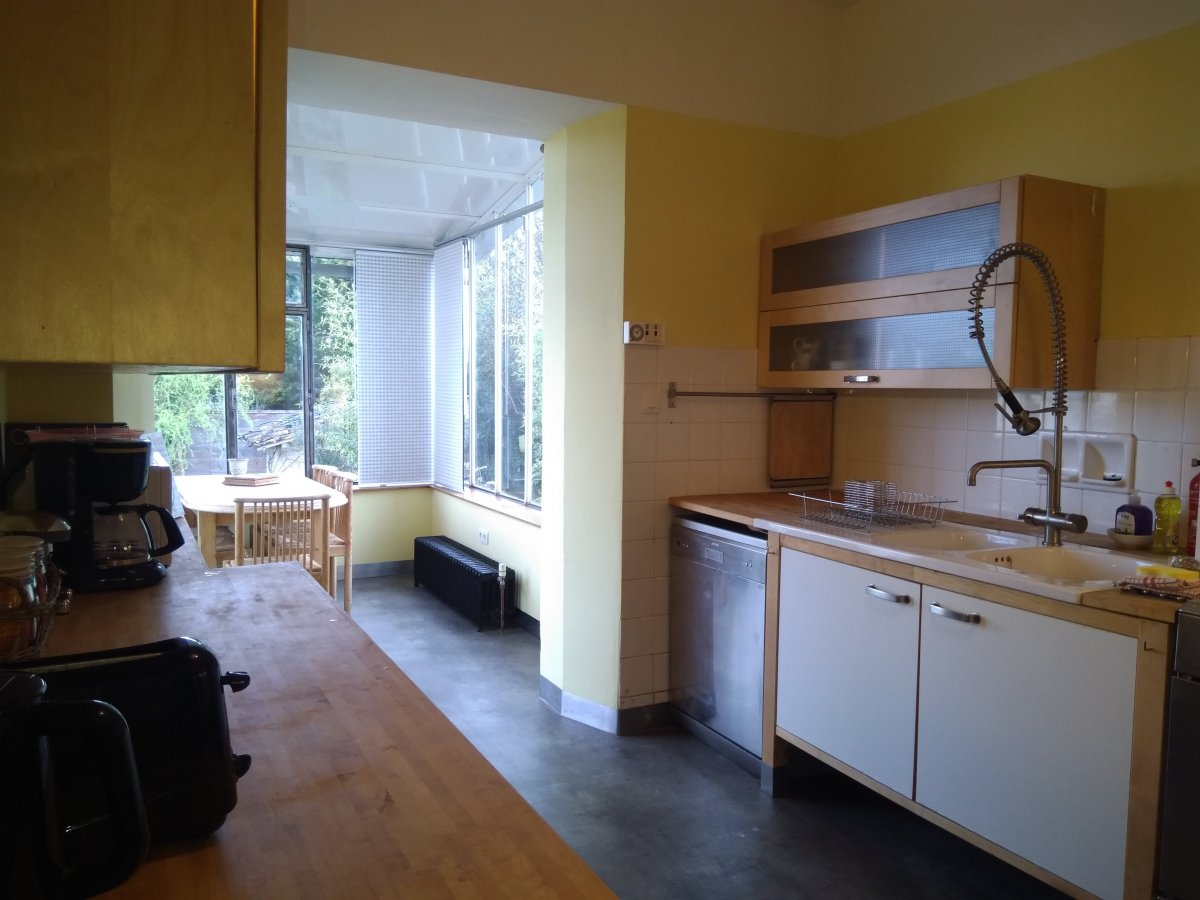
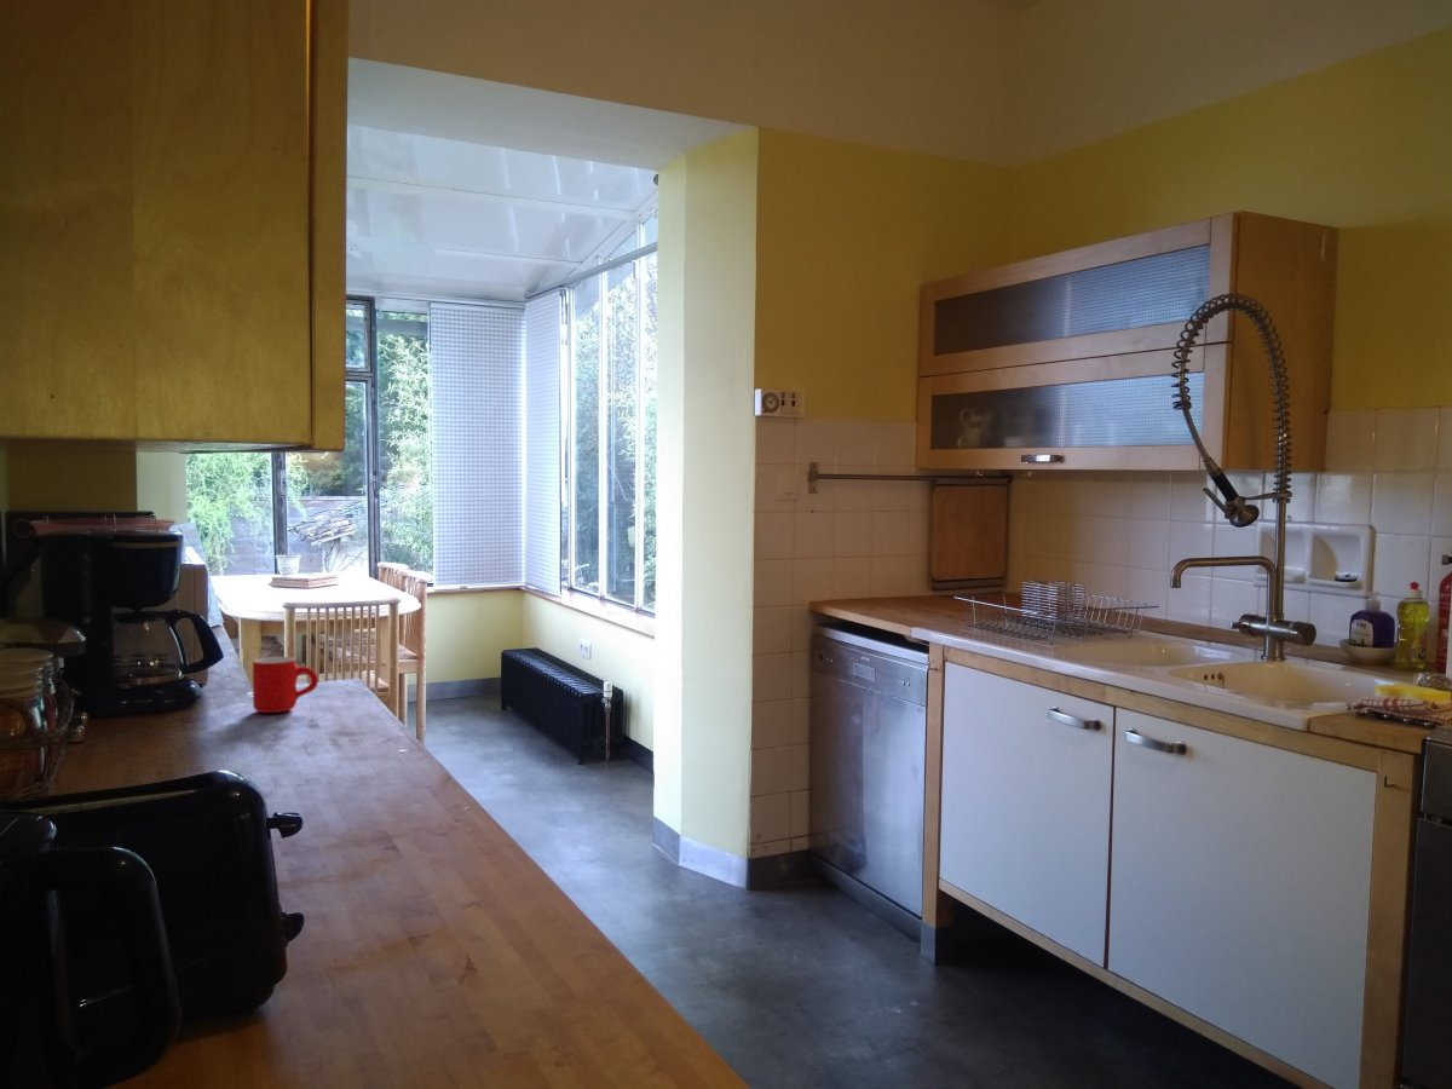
+ mug [252,656,319,714]
